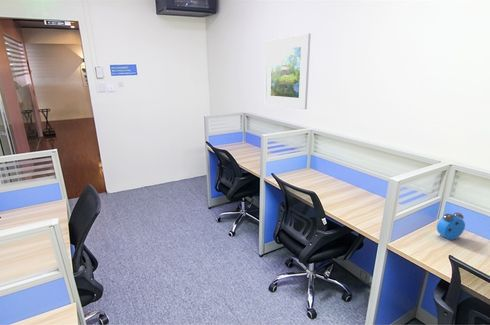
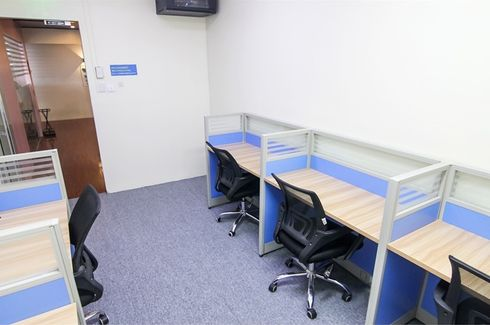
- alarm clock [436,212,466,240]
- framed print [264,33,312,110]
